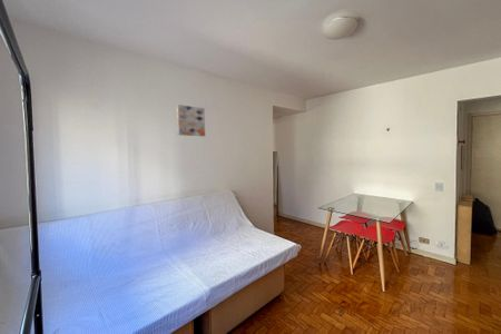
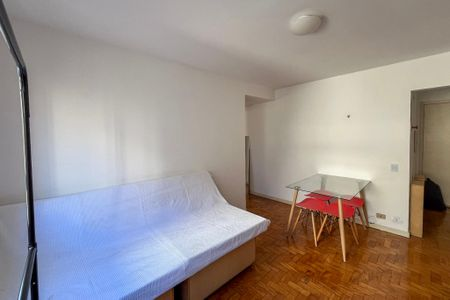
- wall art [176,104,206,137]
